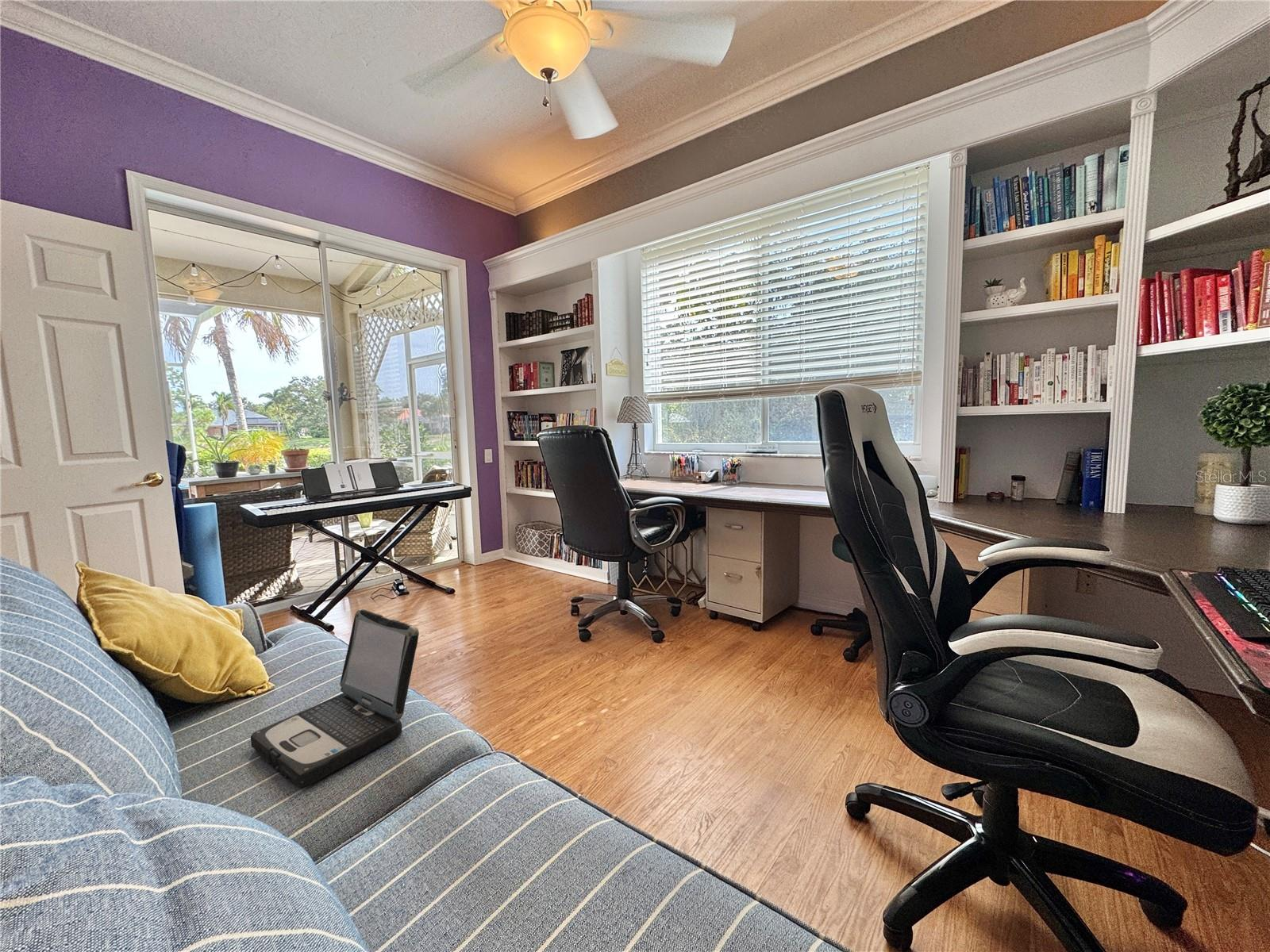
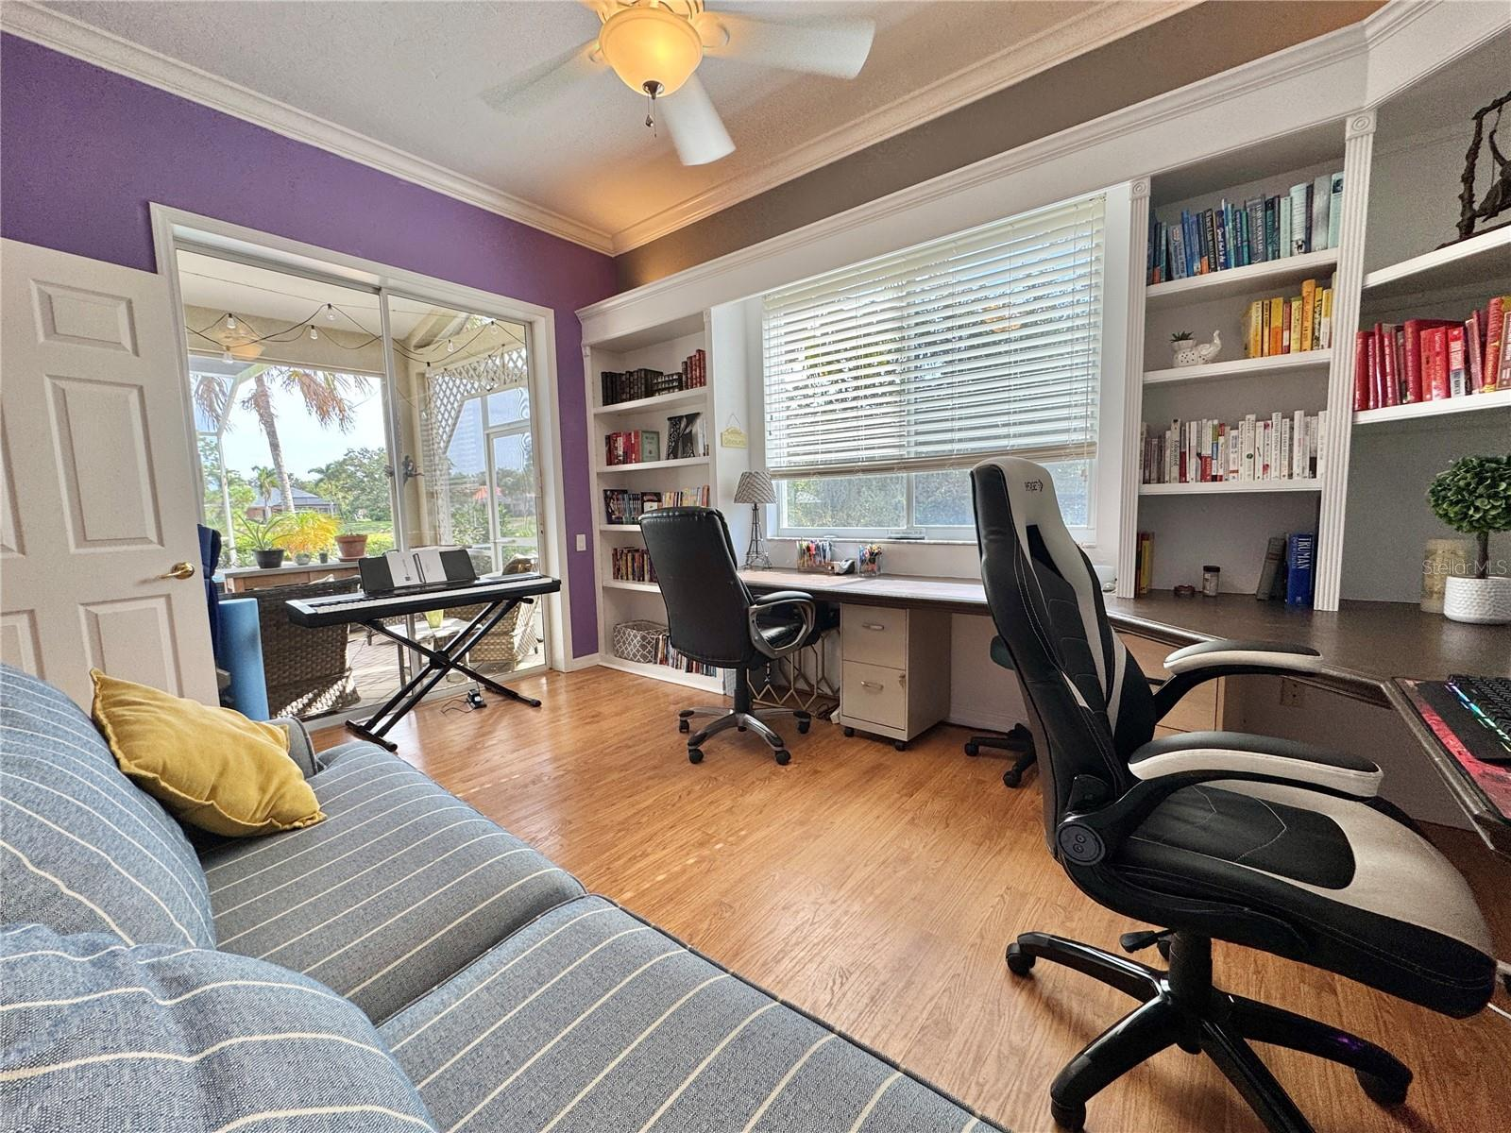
- laptop [250,608,420,788]
